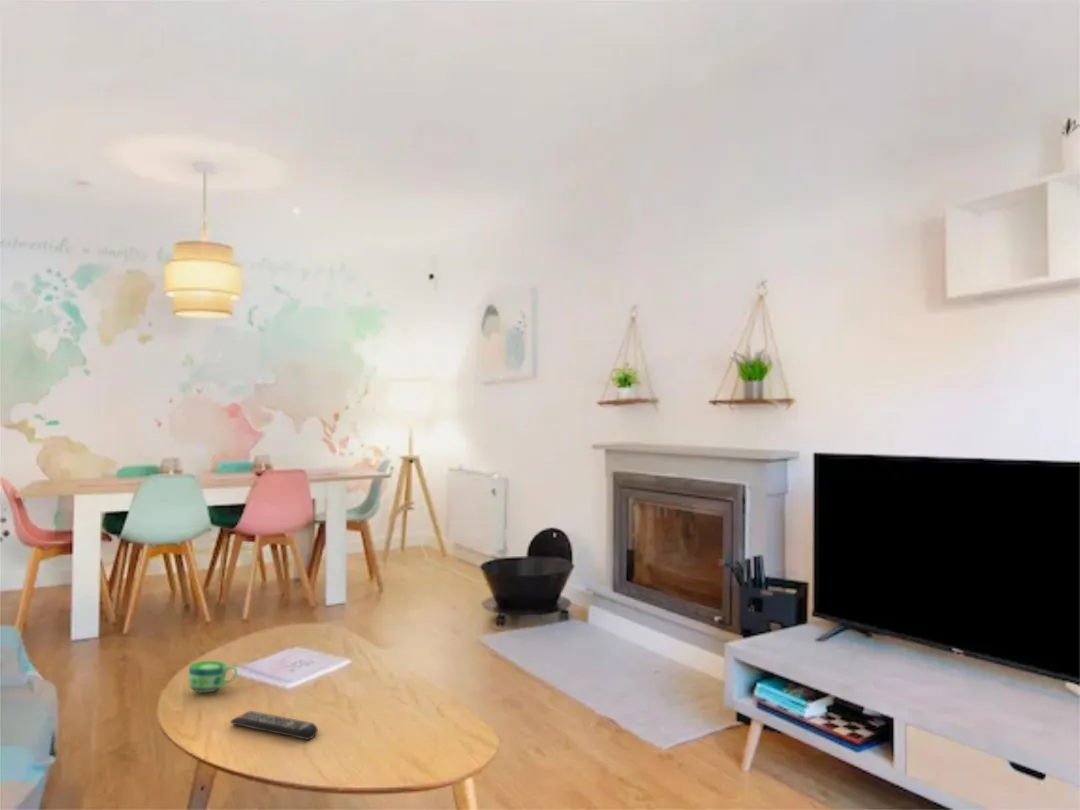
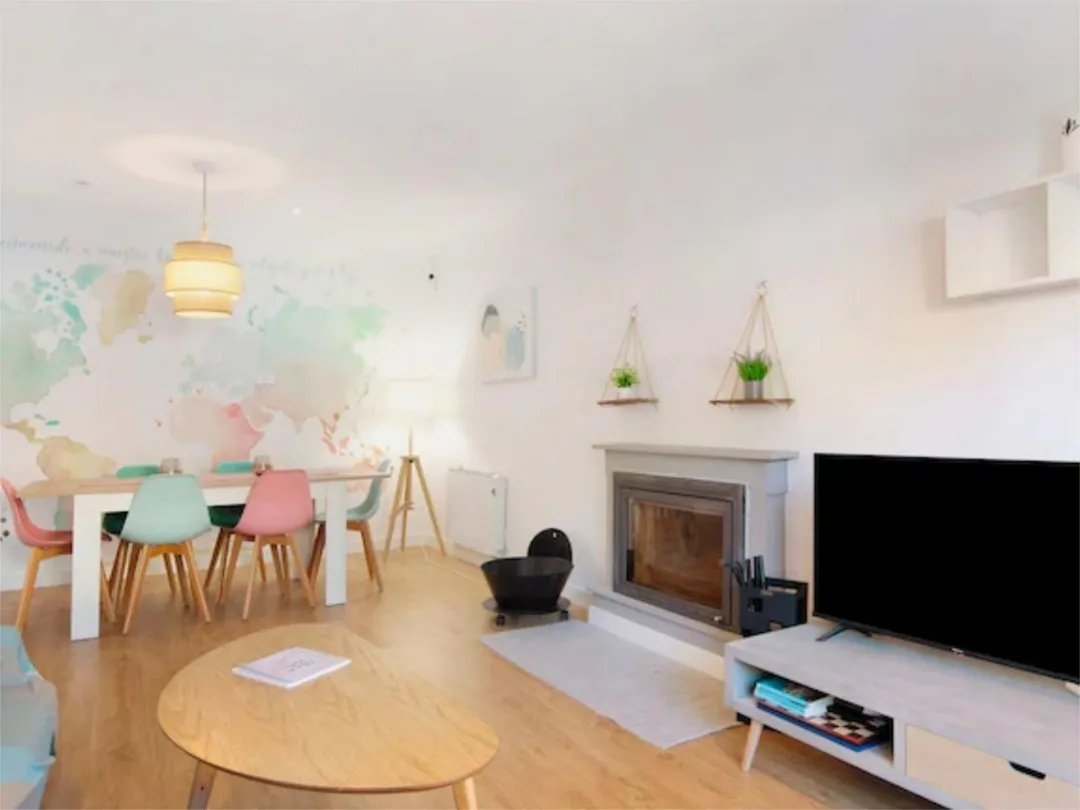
- remote control [229,710,319,741]
- cup [188,660,239,694]
